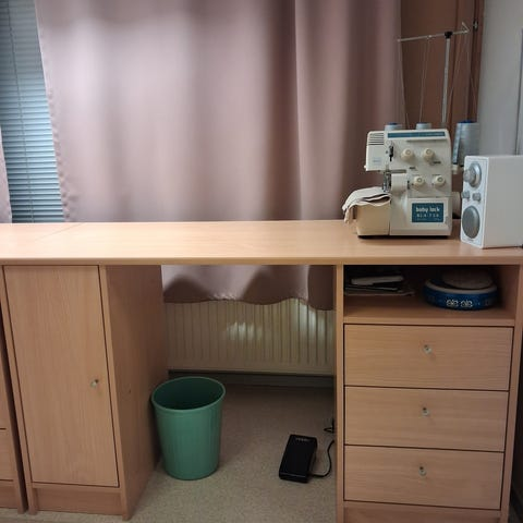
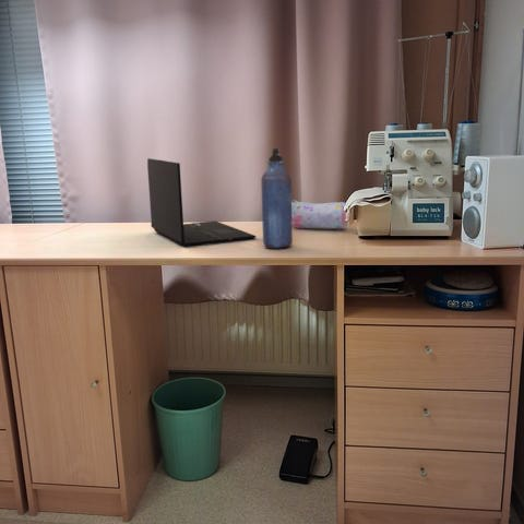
+ water bottle [260,147,294,250]
+ pencil case [291,200,349,230]
+ laptop [146,157,257,248]
